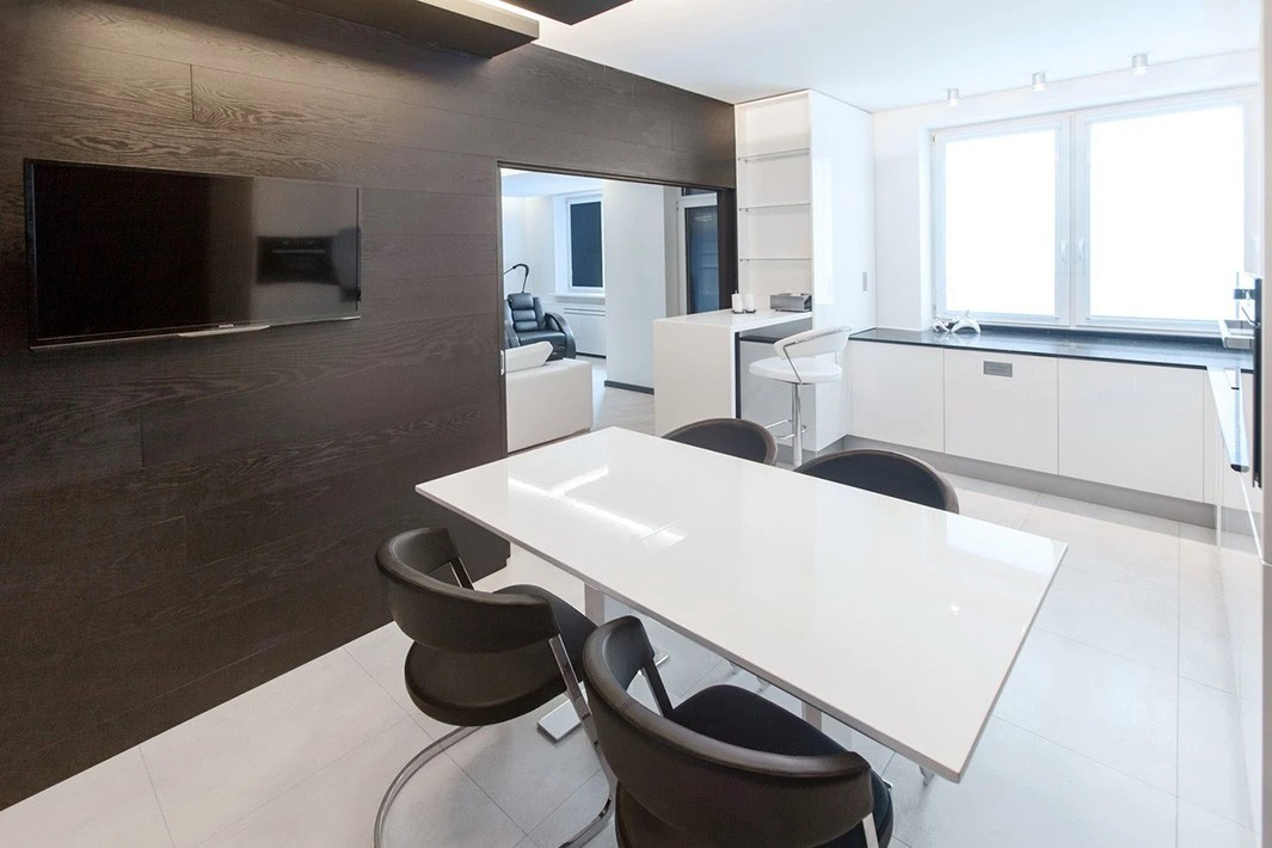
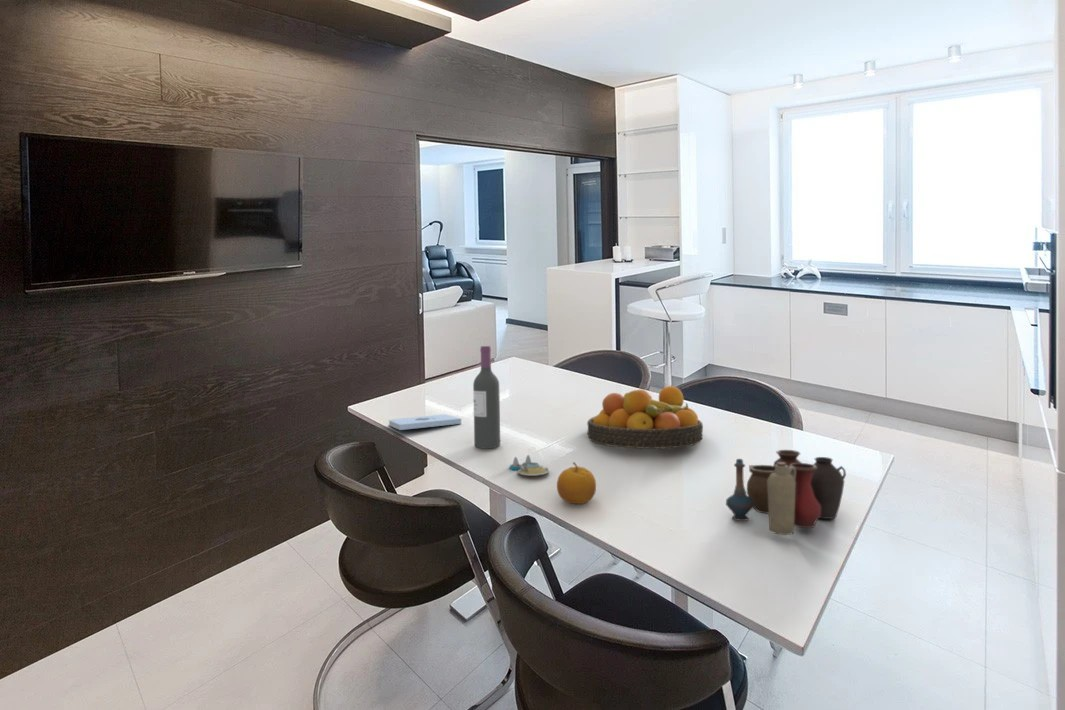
+ vase [725,449,847,536]
+ fruit bowl [586,385,704,450]
+ fruit [556,461,597,505]
+ salt and pepper shaker set [509,454,550,477]
+ notepad [388,413,462,431]
+ wine bottle [472,345,501,449]
